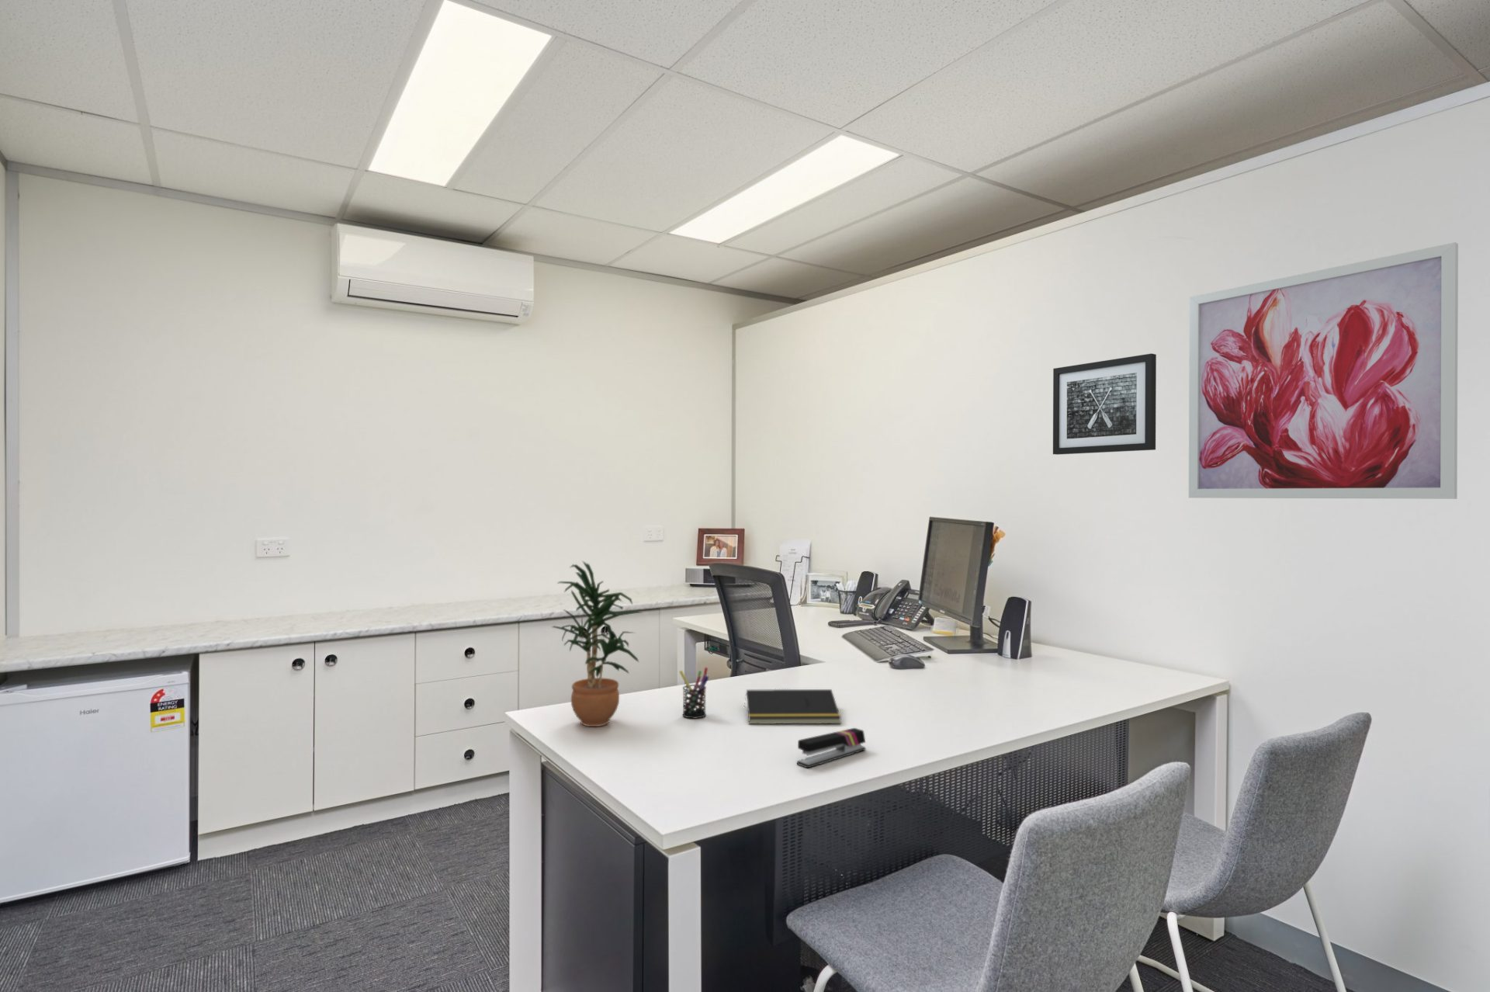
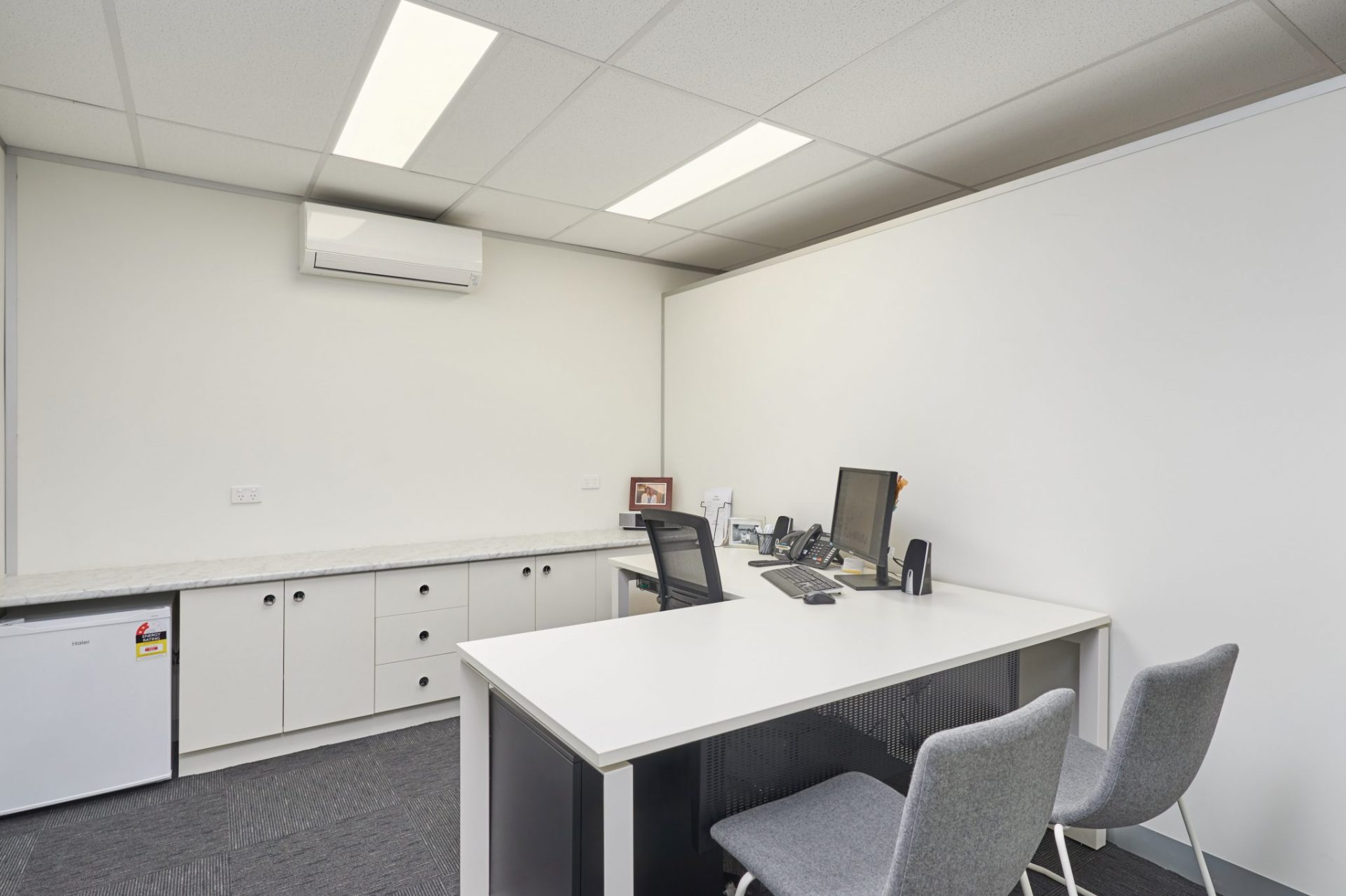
- potted plant [551,560,644,727]
- wall art [1053,352,1157,456]
- stapler [796,727,867,768]
- notepad [744,689,842,725]
- pen holder [679,666,710,720]
- wall art [1188,241,1459,500]
